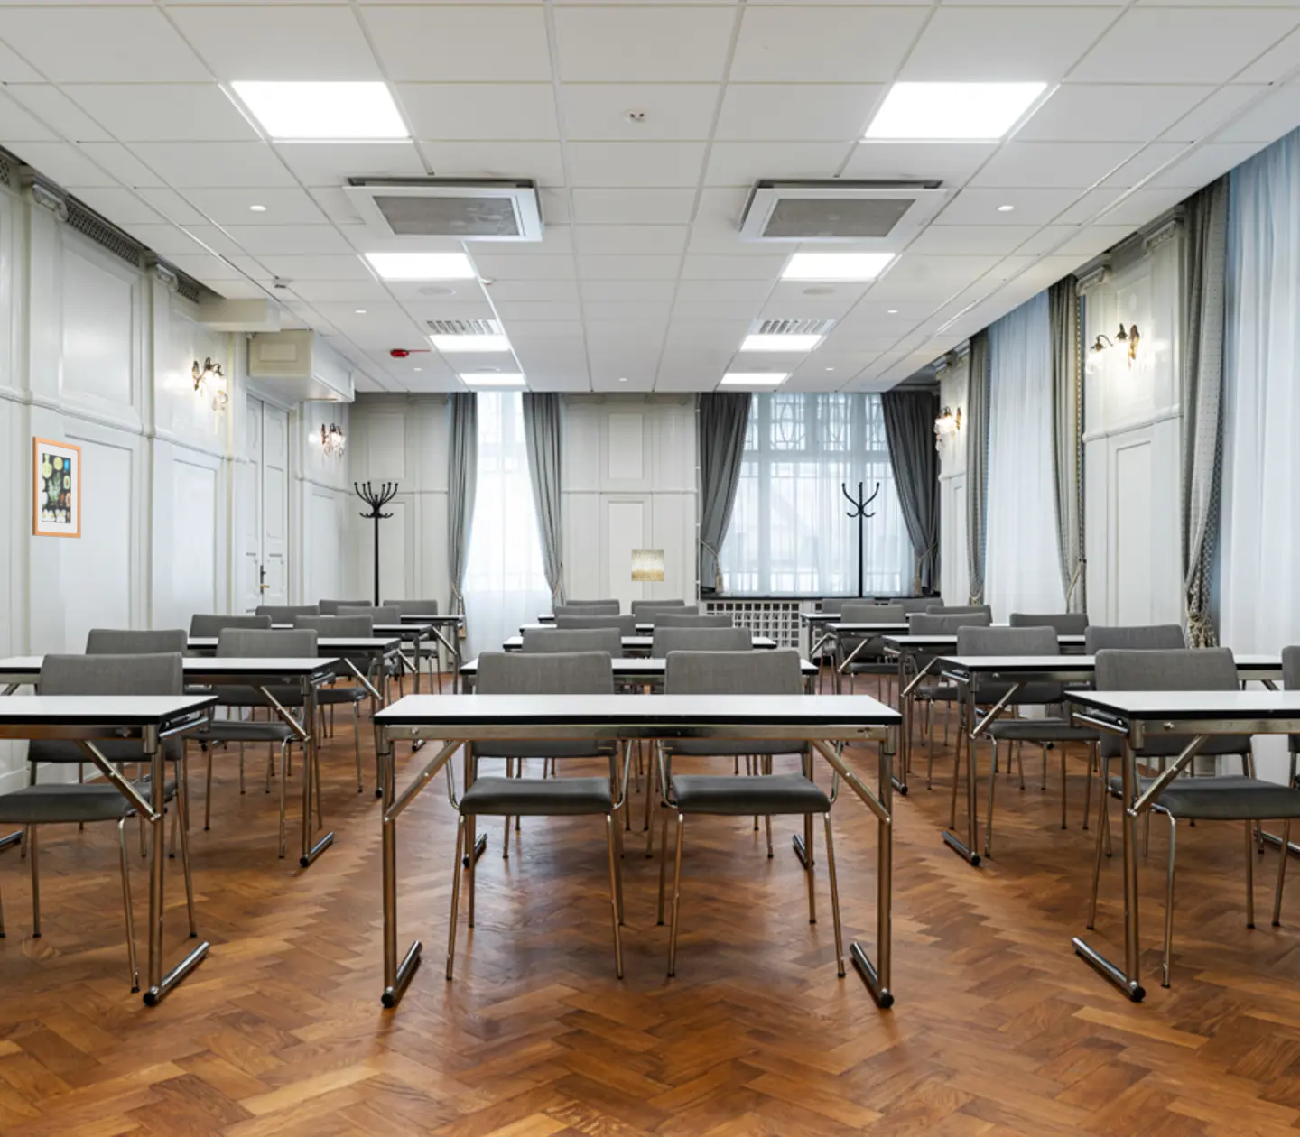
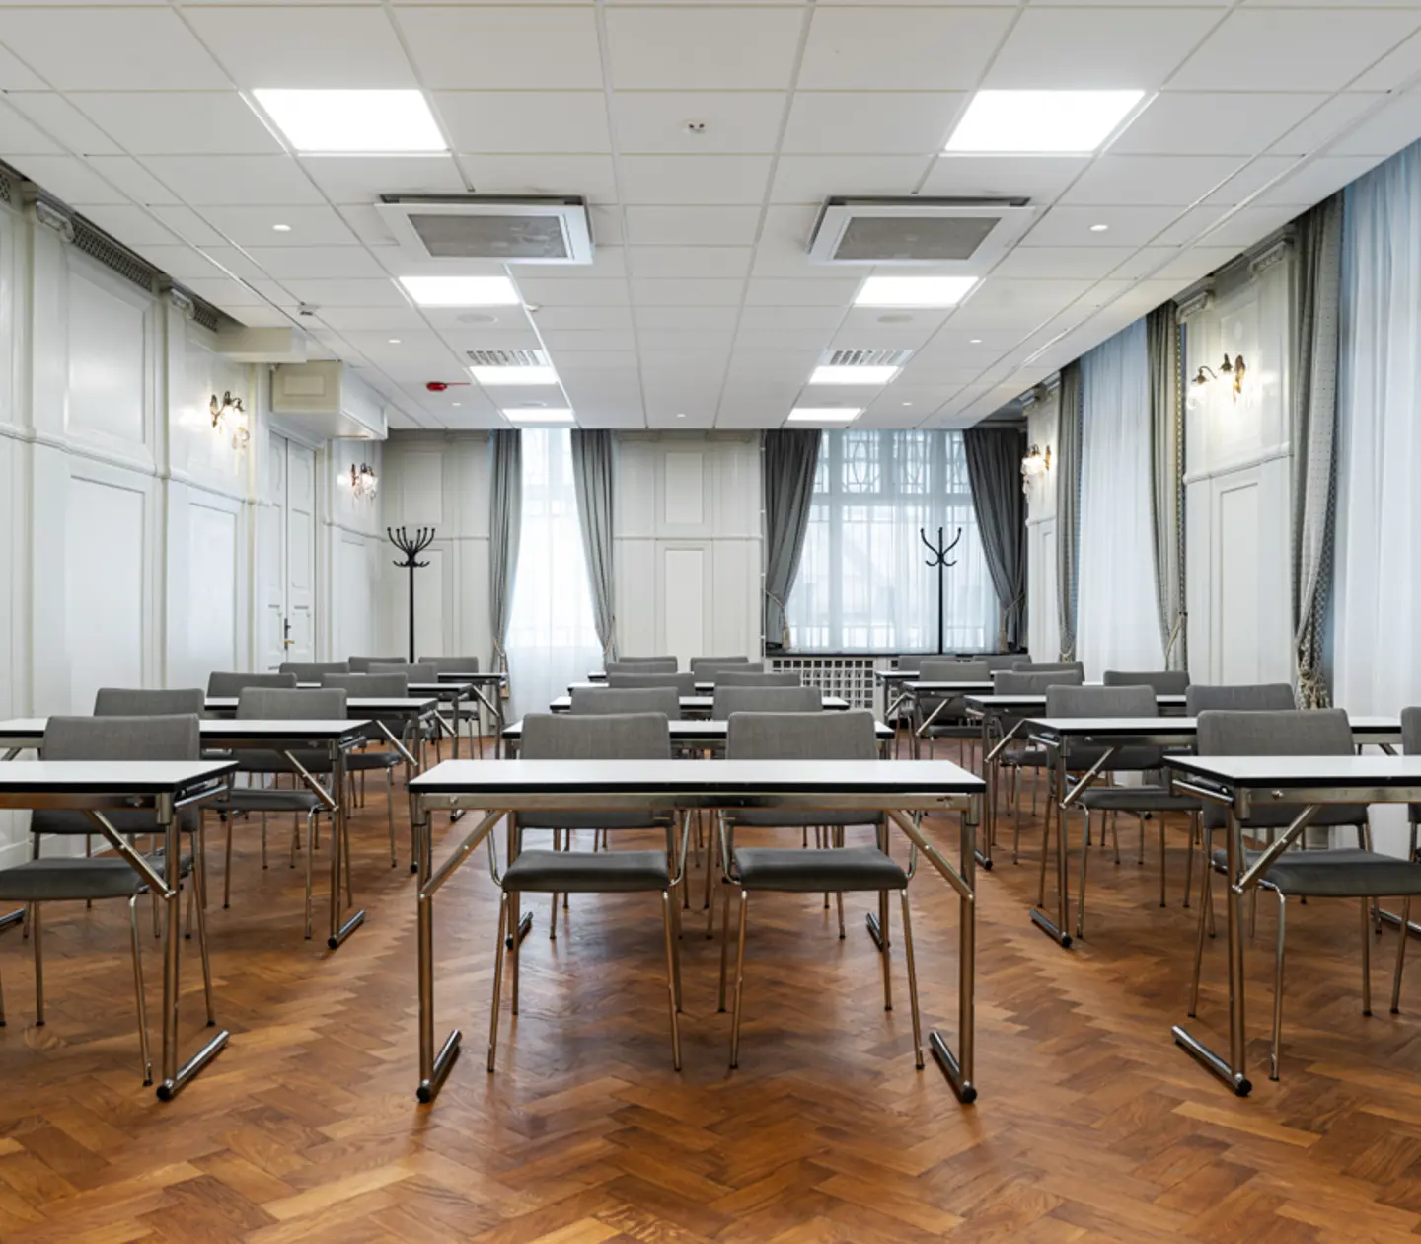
- wall art [31,435,82,539]
- wall art [631,548,665,582]
